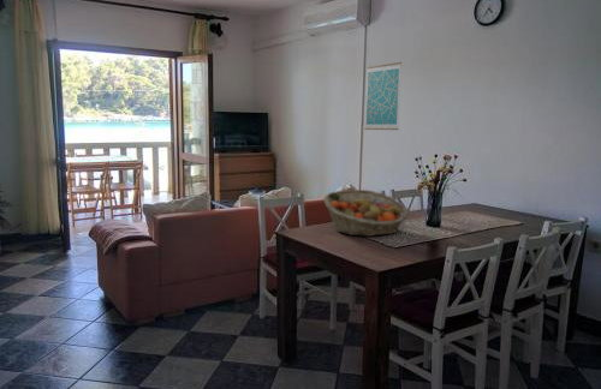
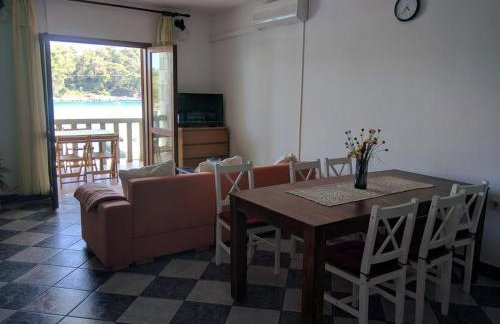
- fruit basket [322,188,410,238]
- wall art [363,61,403,131]
